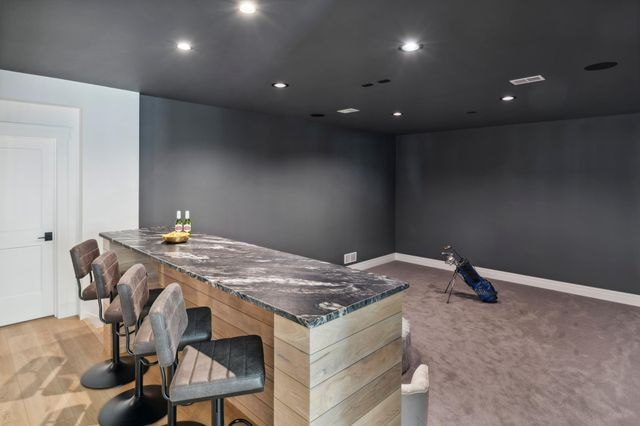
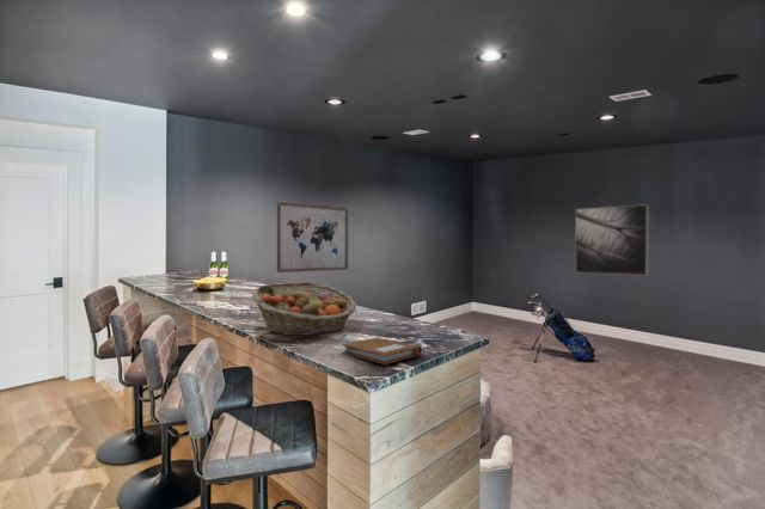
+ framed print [574,203,649,276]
+ fruit basket [251,281,357,337]
+ wall art [276,201,349,274]
+ notebook [341,336,423,366]
